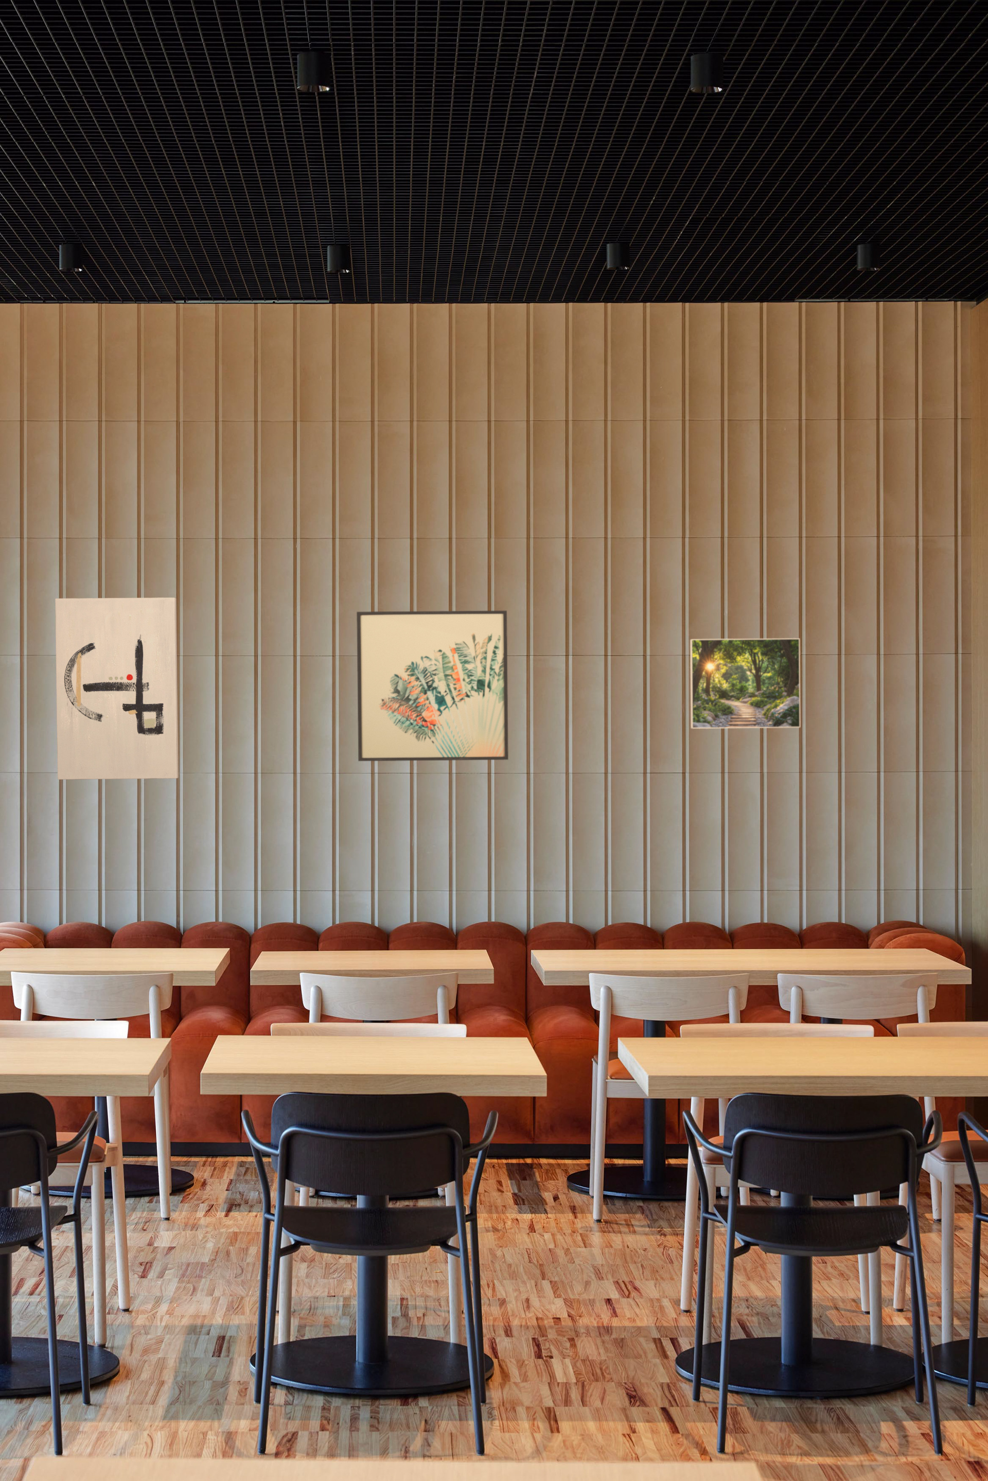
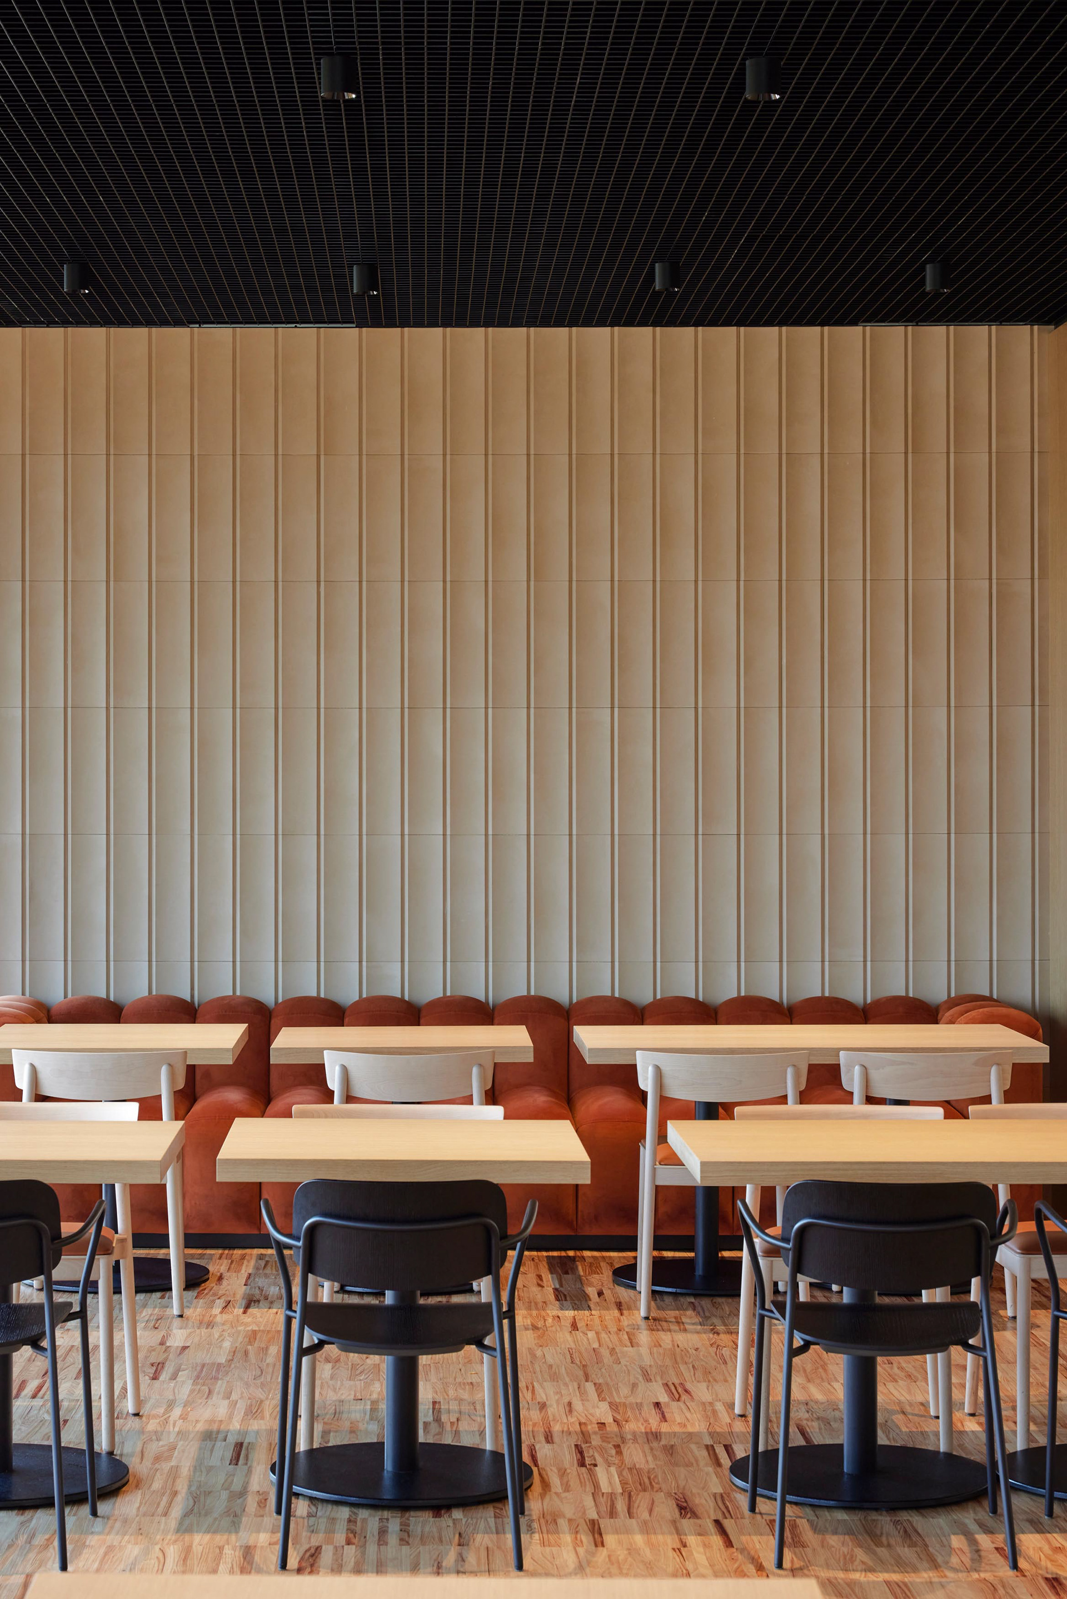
- wall art [356,610,509,762]
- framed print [689,637,801,729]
- wall art [54,597,179,780]
